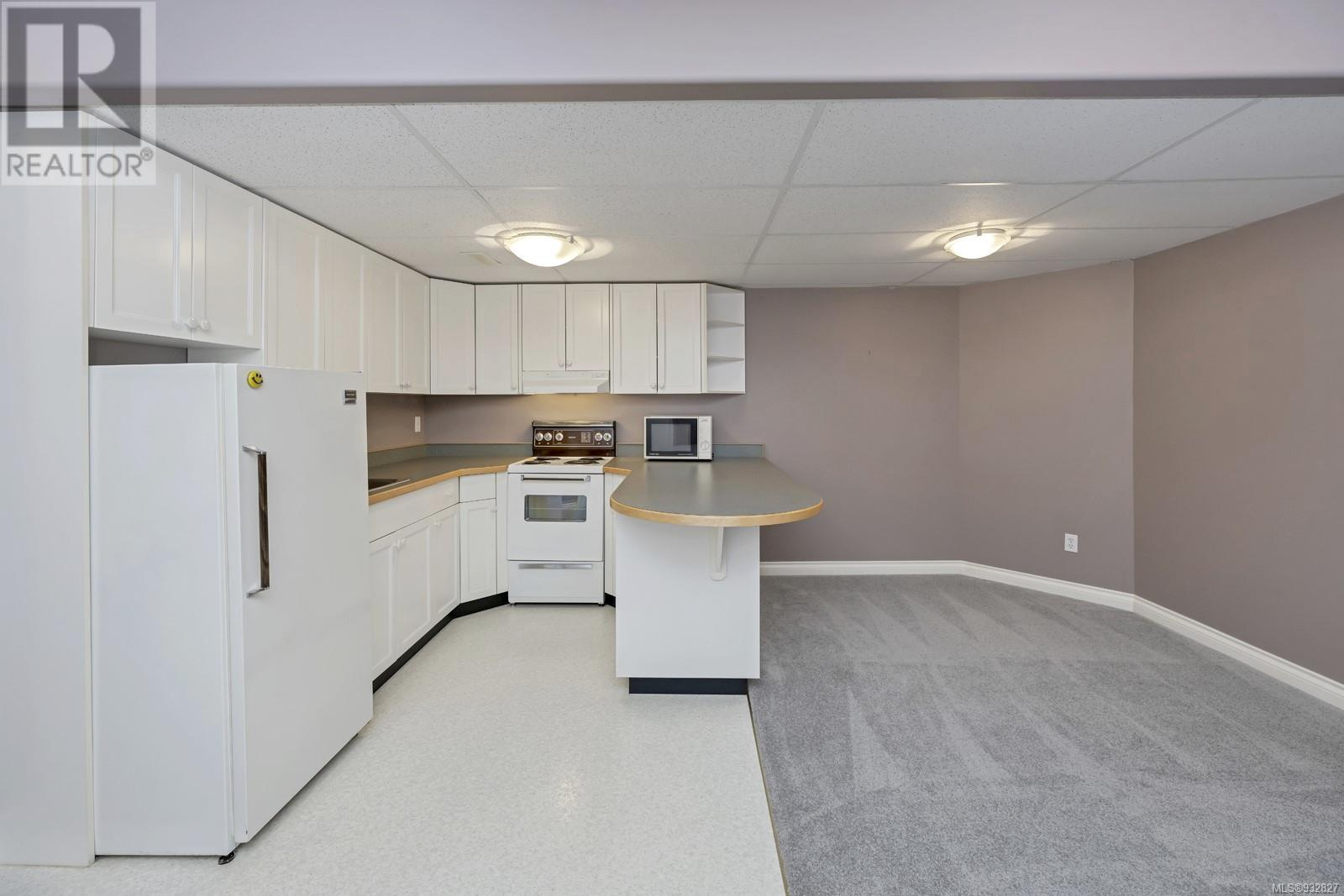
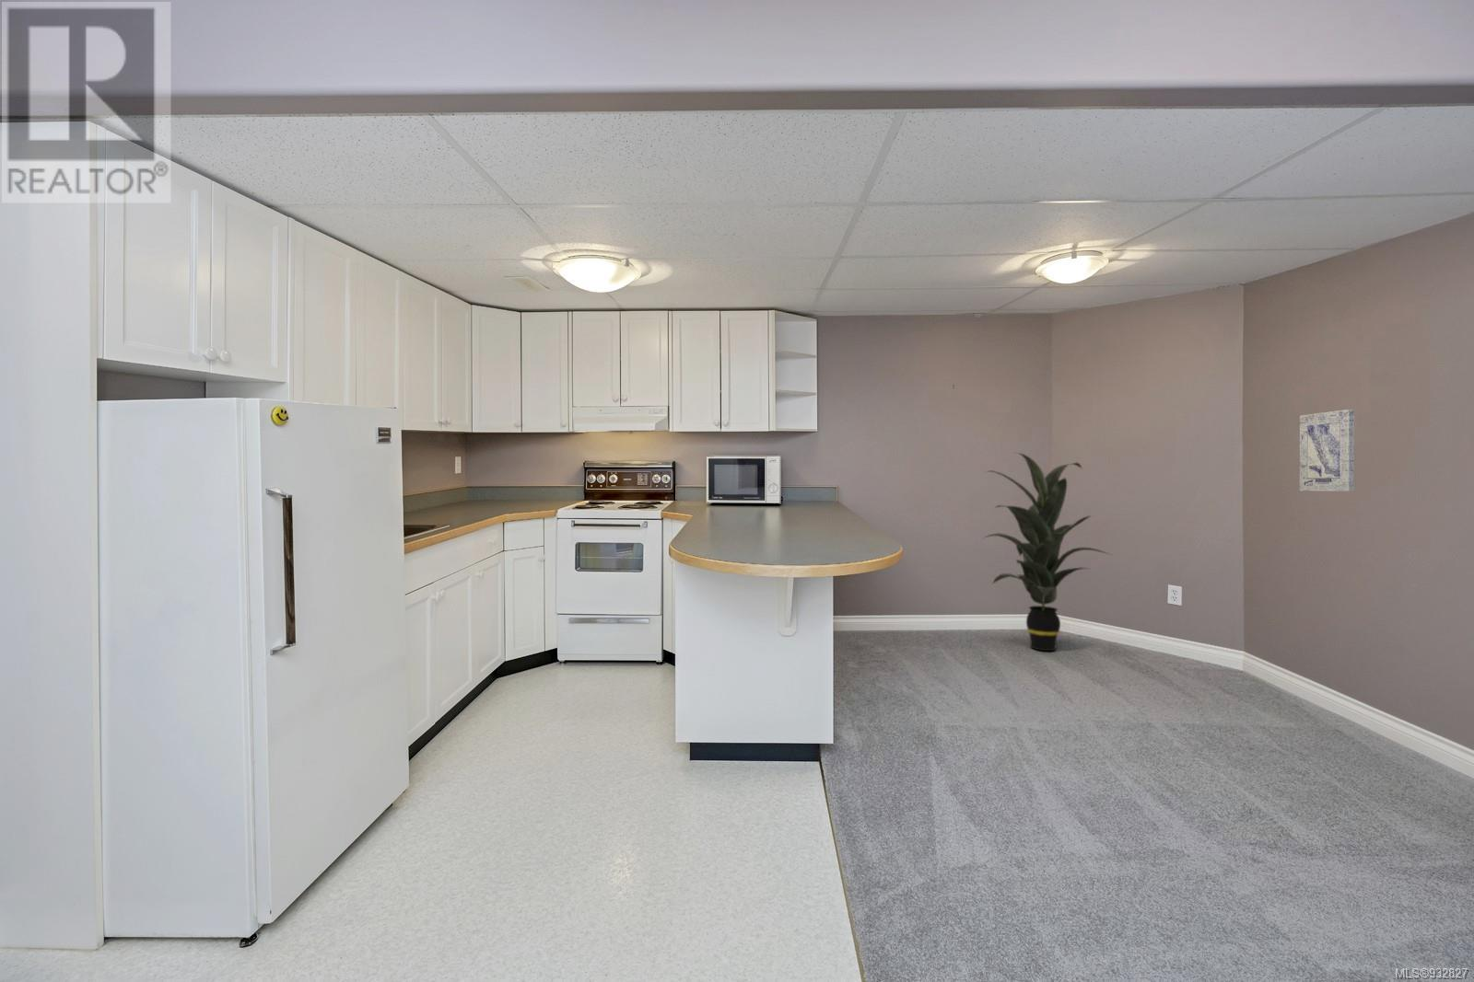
+ indoor plant [980,450,1113,652]
+ wall art [1299,409,1356,492]
